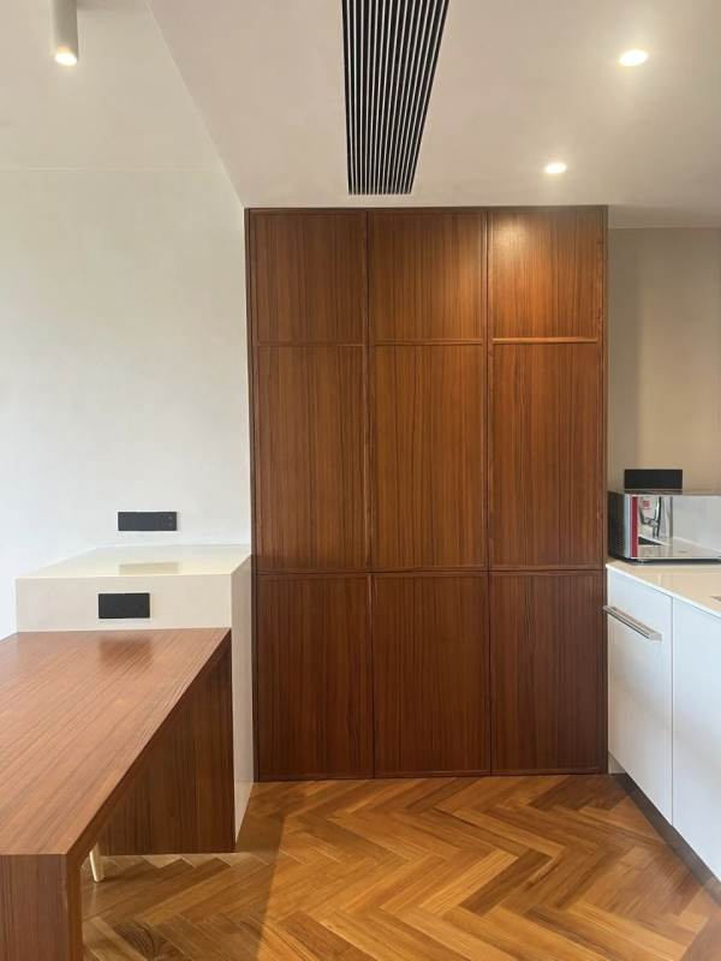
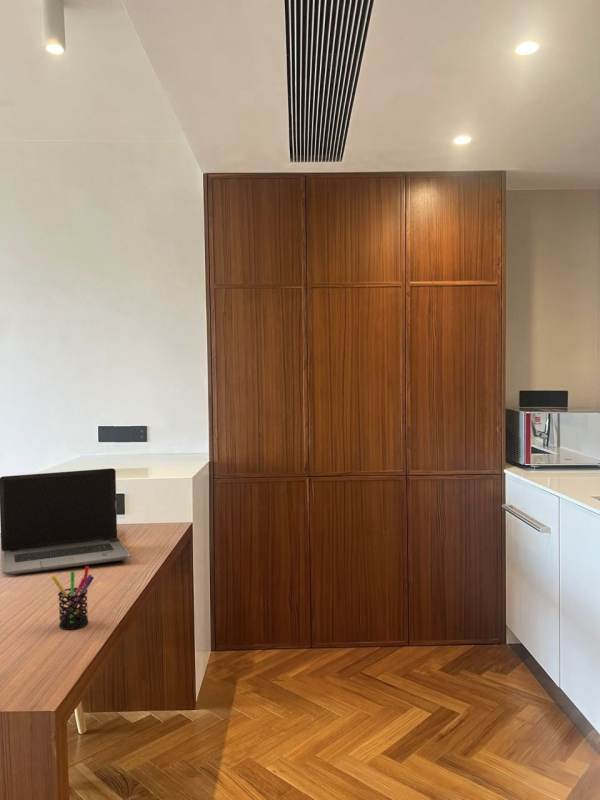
+ pen holder [50,565,95,631]
+ laptop computer [0,467,132,576]
